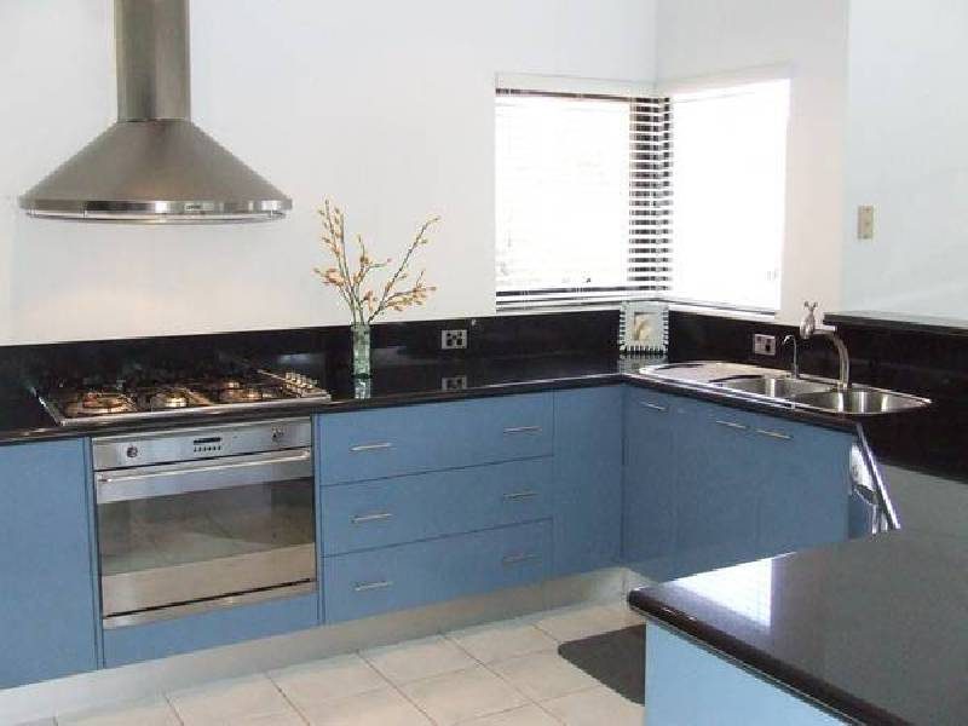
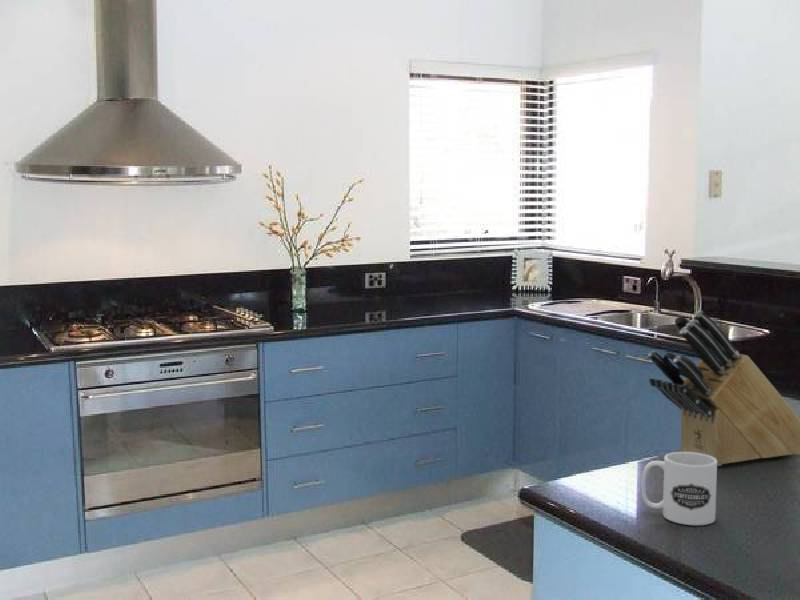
+ knife block [647,309,800,467]
+ mug [640,451,718,526]
